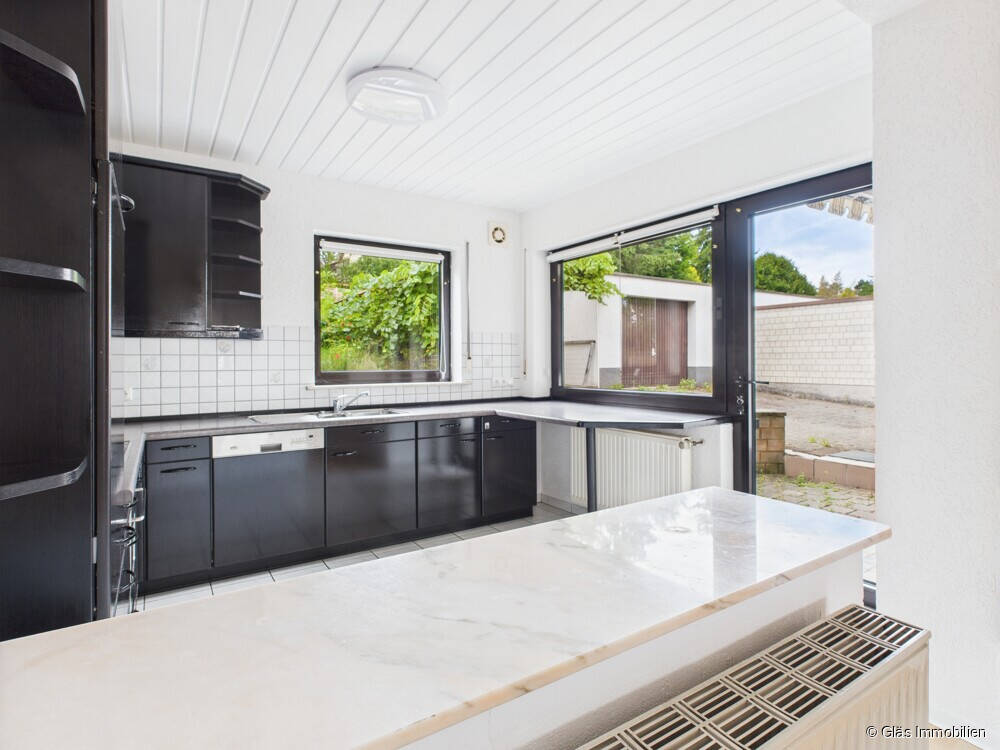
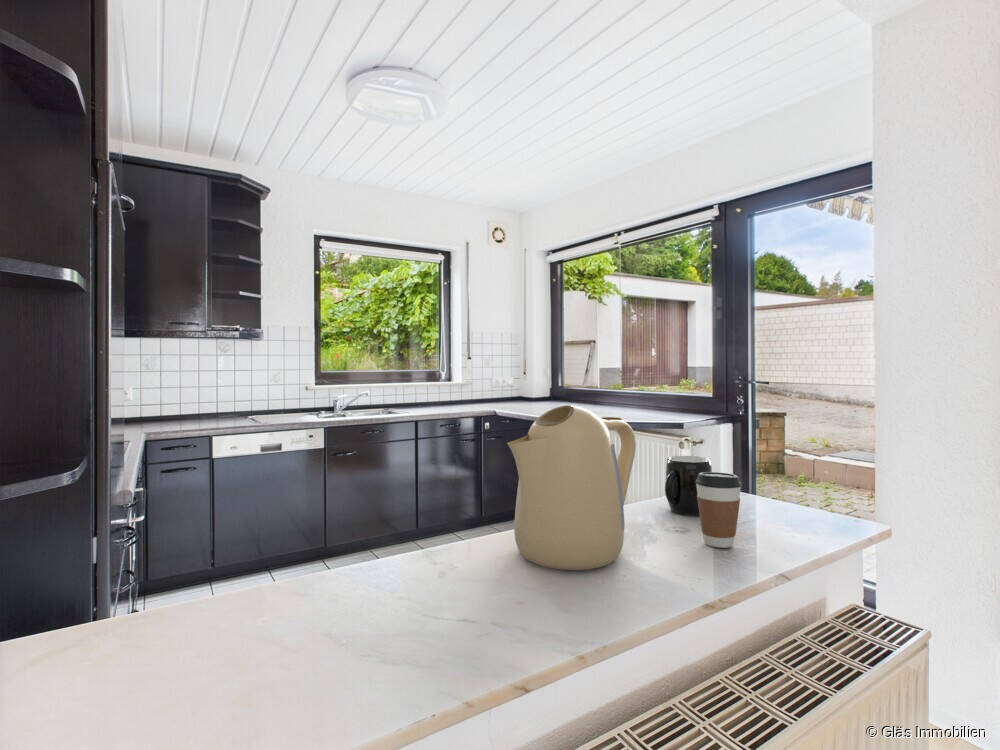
+ coffee cup [696,471,743,549]
+ kettle [506,404,637,571]
+ mug [664,455,713,517]
